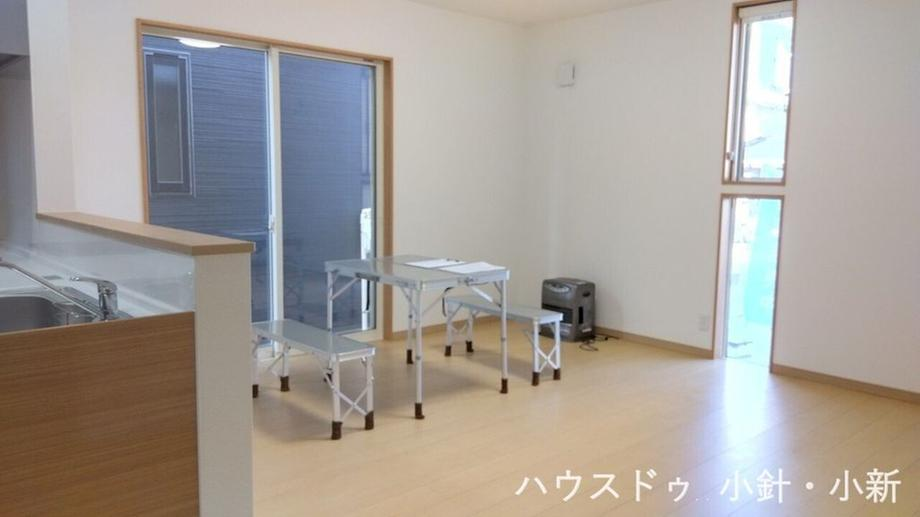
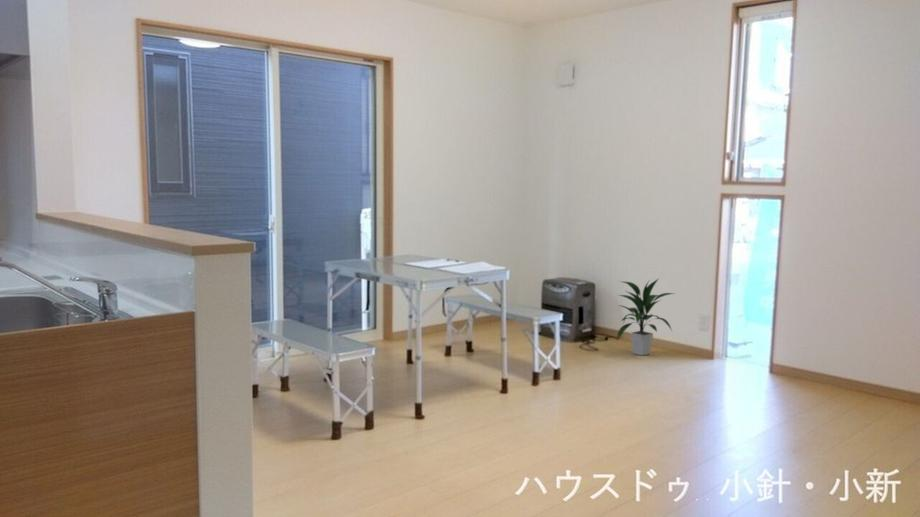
+ indoor plant [616,277,678,356]
